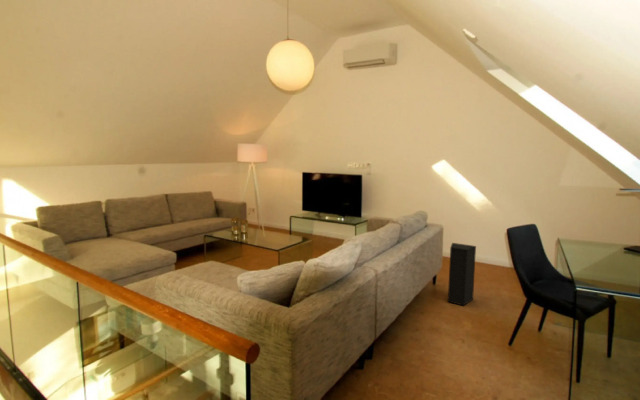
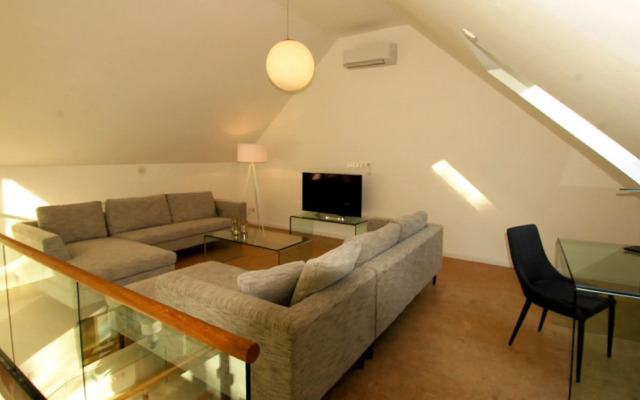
- speaker [447,242,477,307]
